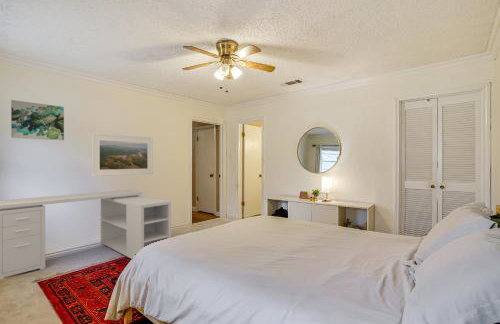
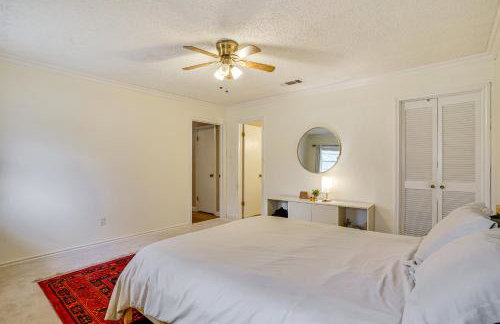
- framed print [91,132,154,177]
- wall art [10,99,65,141]
- desk [0,189,172,281]
